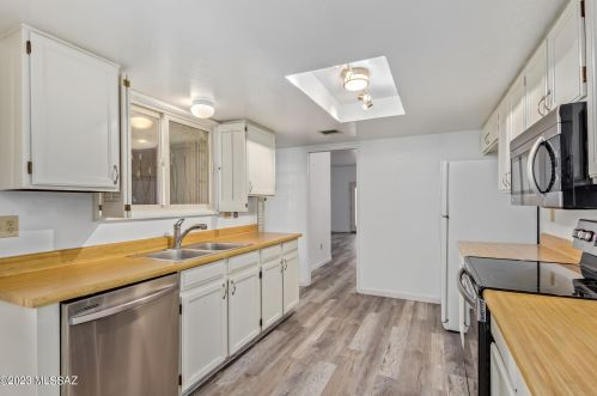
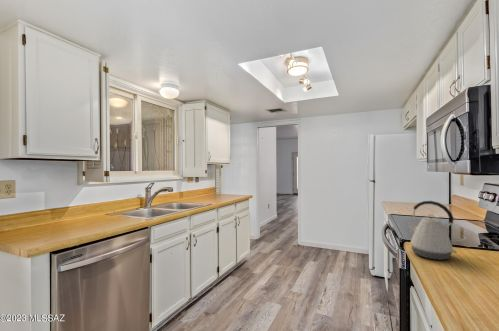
+ kettle [405,200,458,261]
